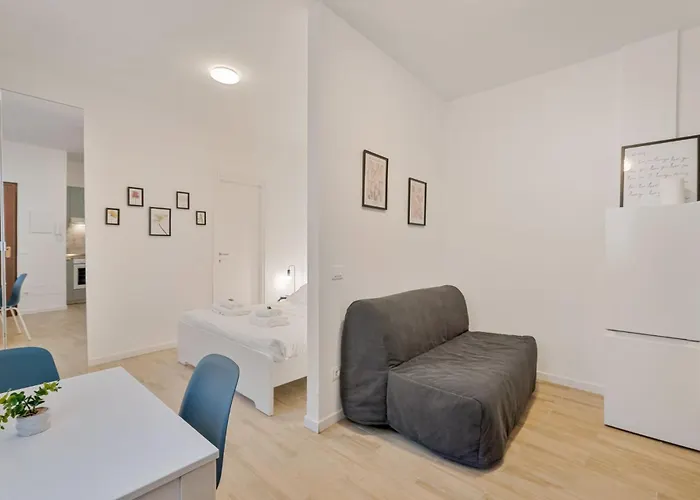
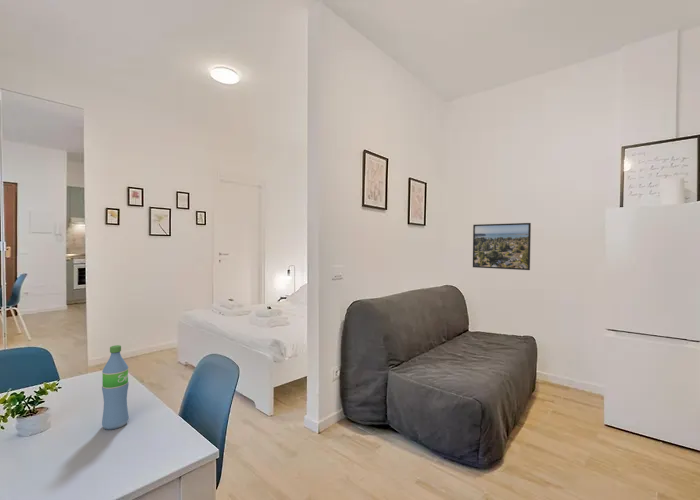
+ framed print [472,222,532,271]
+ water bottle [101,344,130,431]
